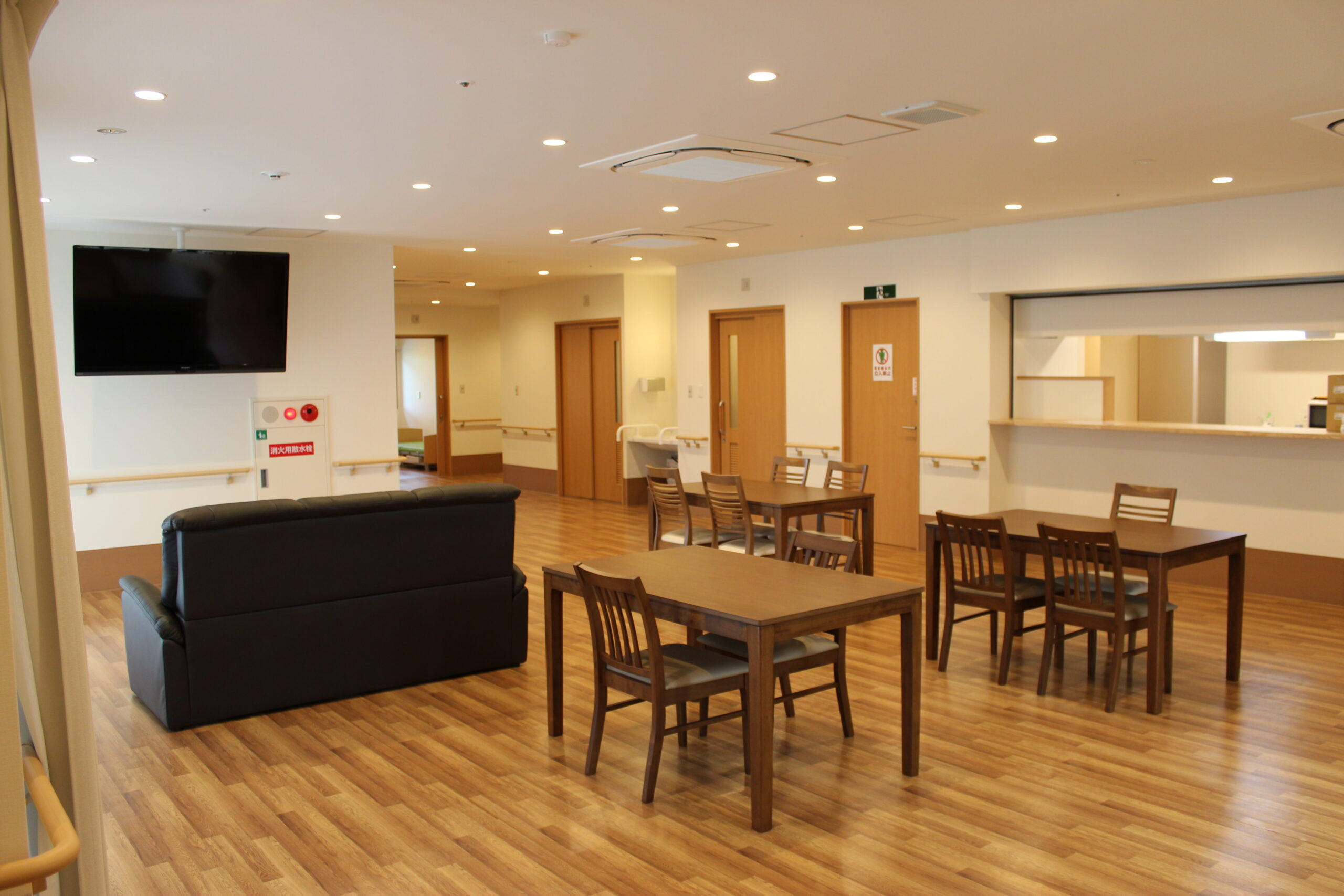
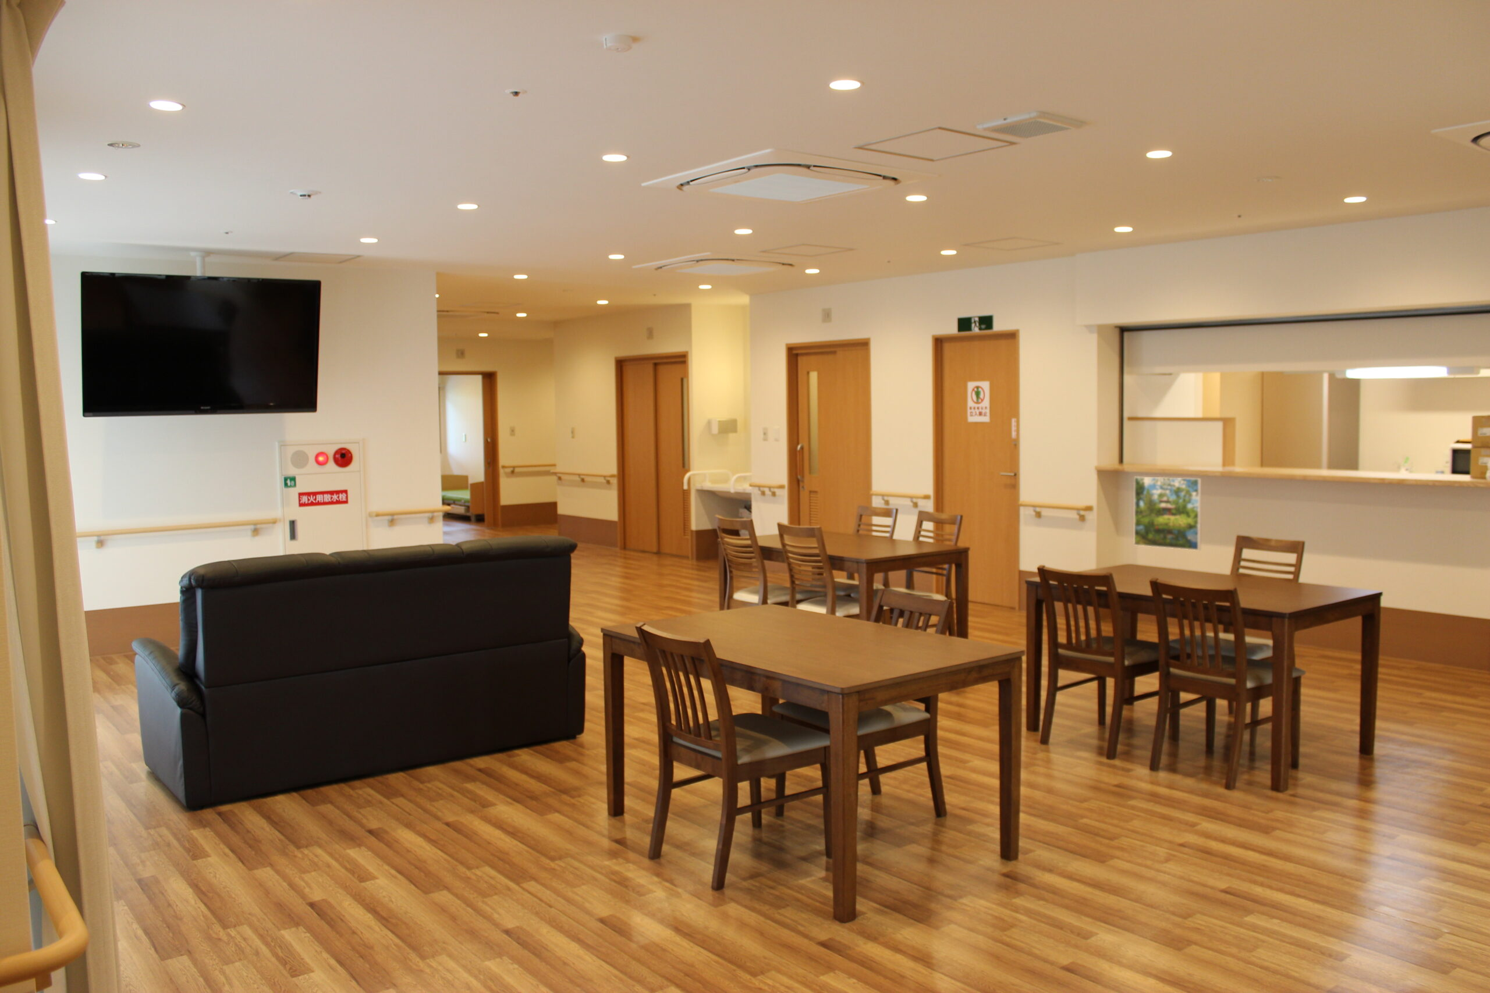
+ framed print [1133,475,1202,551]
